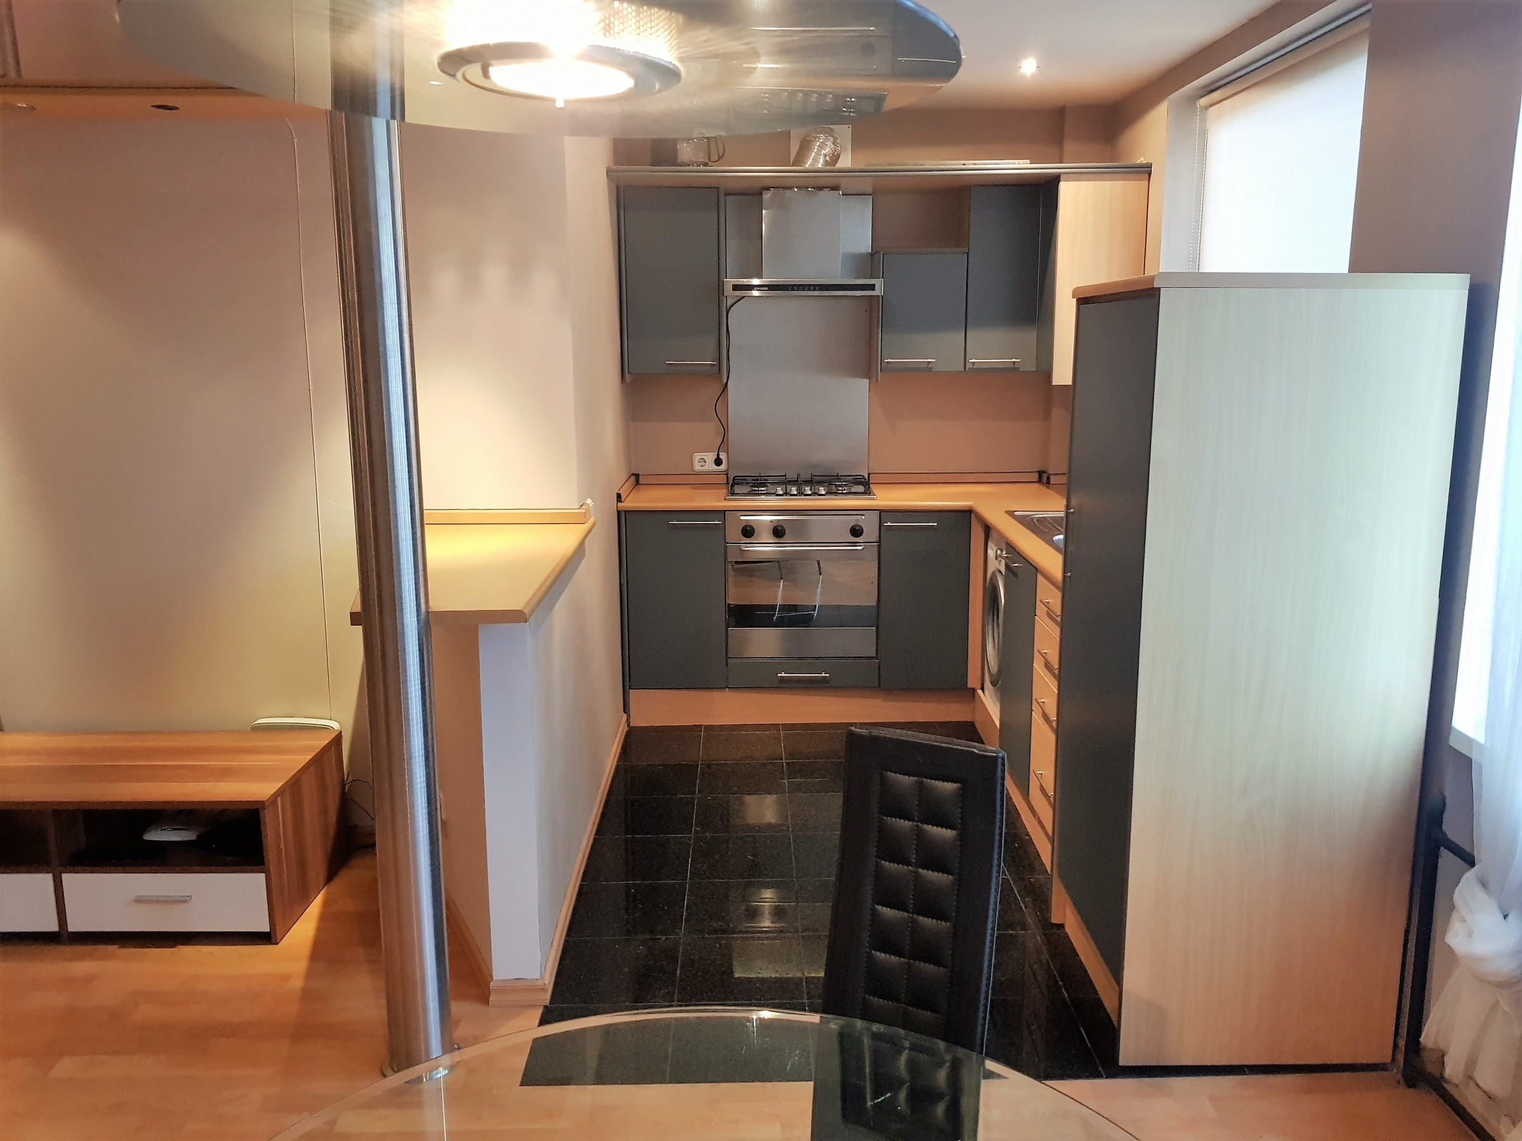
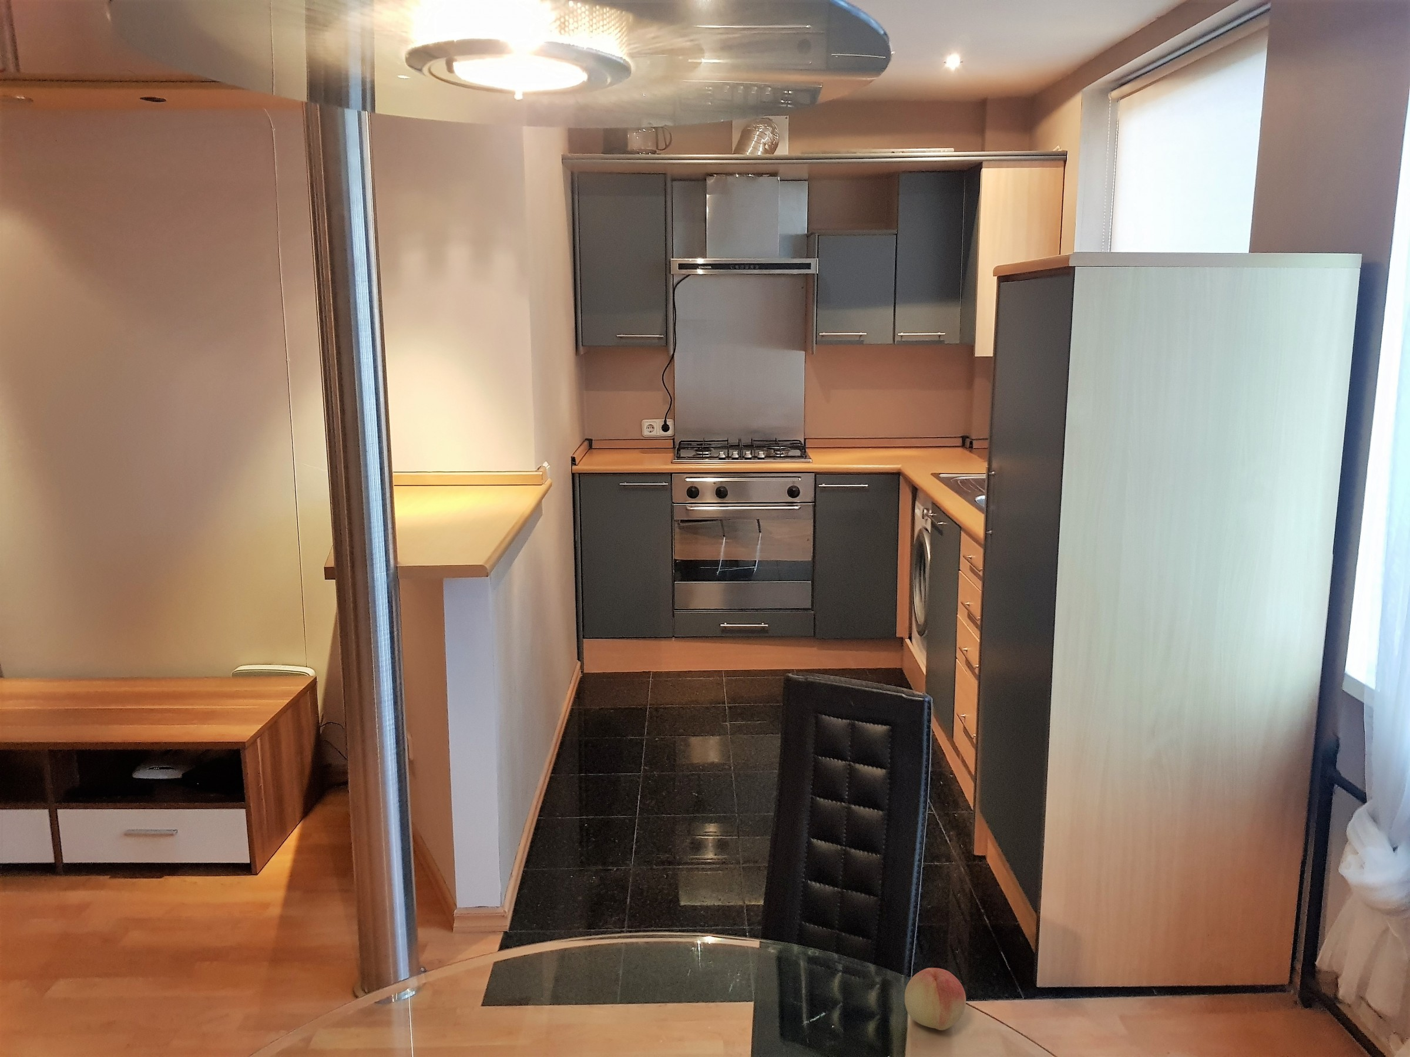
+ fruit [904,967,966,1030]
